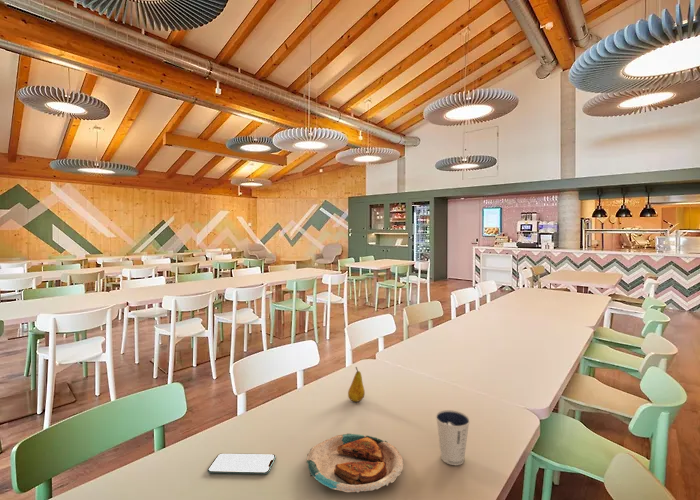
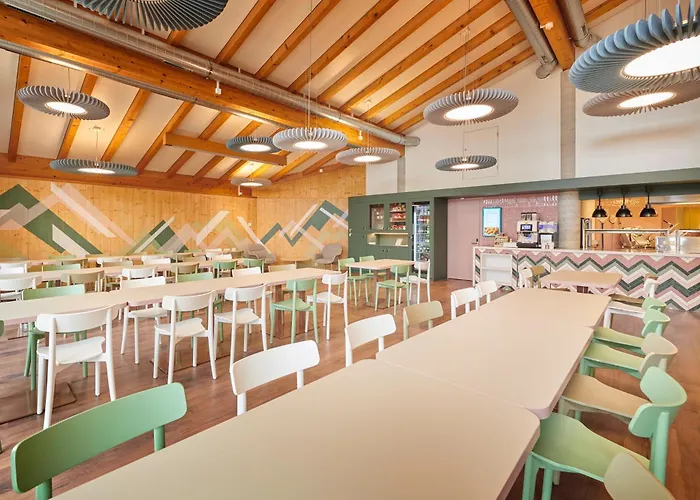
- smartphone [207,452,277,475]
- dixie cup [435,409,471,466]
- fruit [347,366,366,403]
- plate [306,433,404,494]
